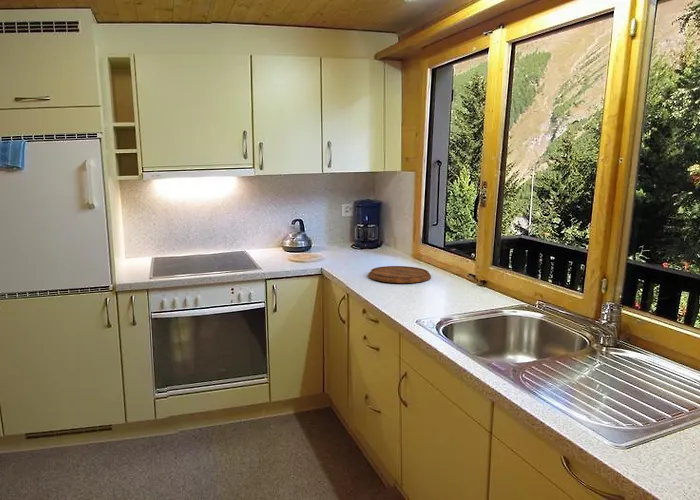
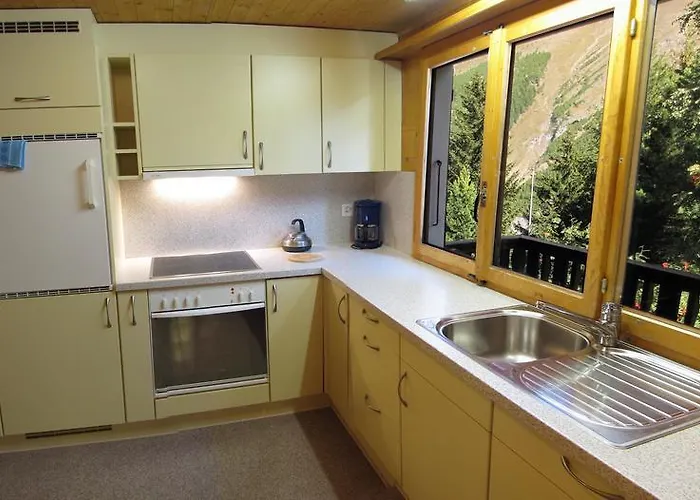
- cutting board [368,265,432,284]
